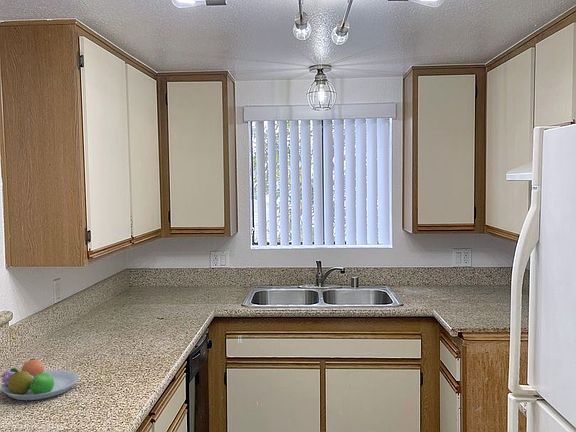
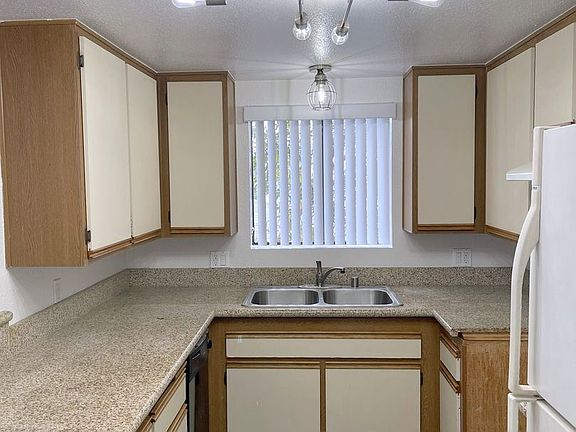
- fruit bowl [0,358,80,401]
